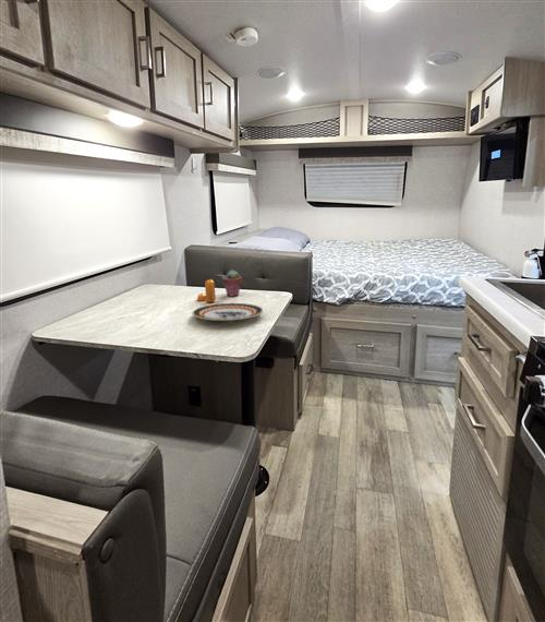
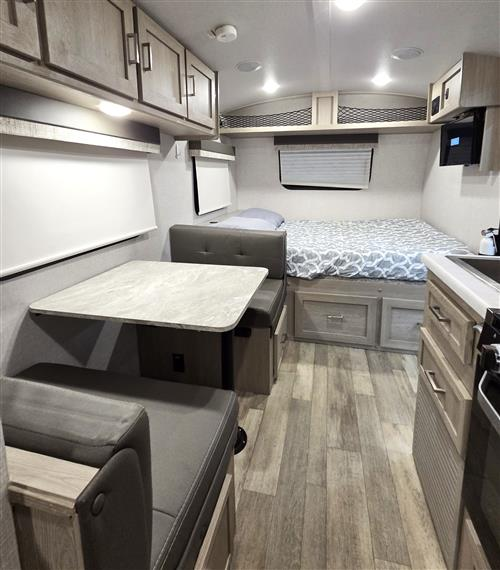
- potted succulent [221,270,243,297]
- plate [192,302,265,322]
- pepper shaker [196,278,217,303]
